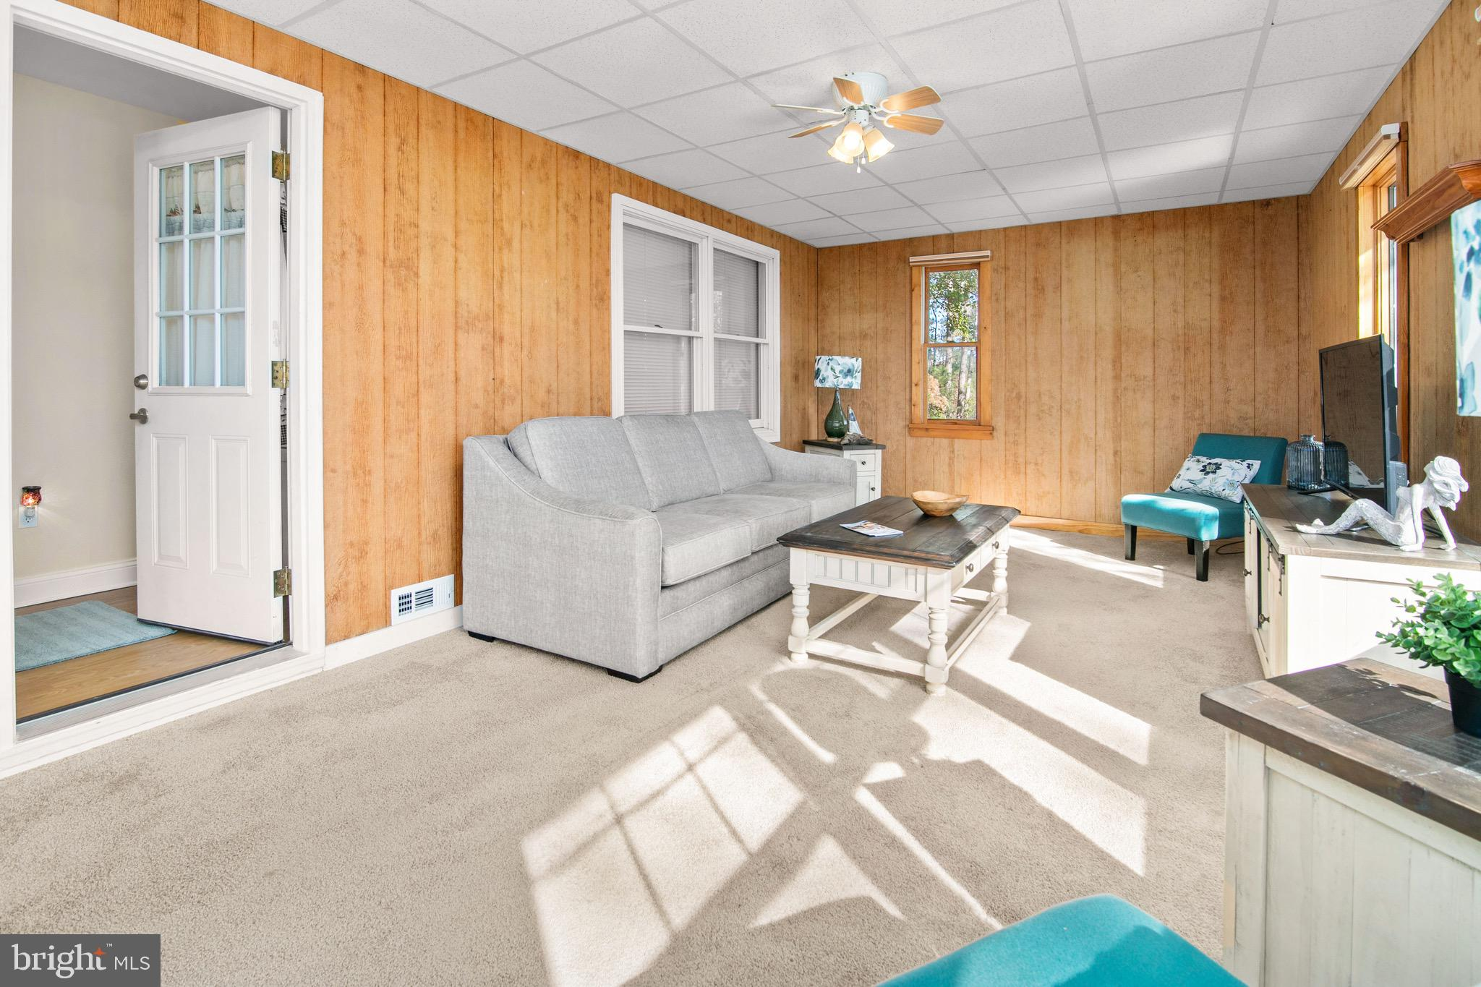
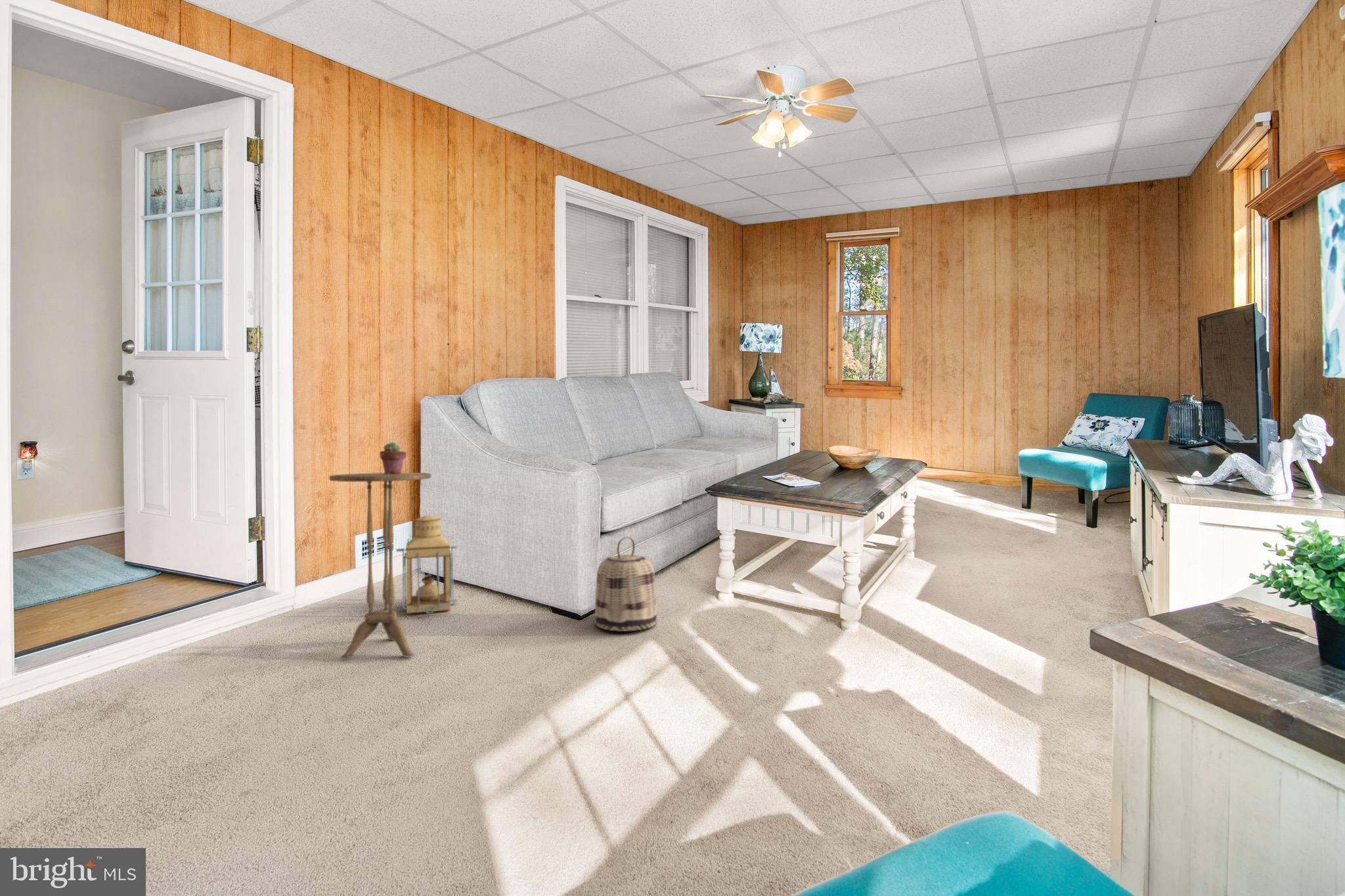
+ potted succulent [379,441,407,475]
+ basket [594,536,658,632]
+ lantern [395,515,460,614]
+ side table [328,472,432,660]
